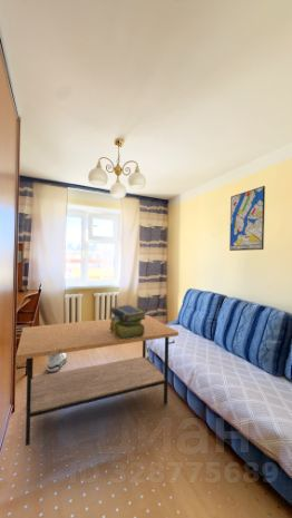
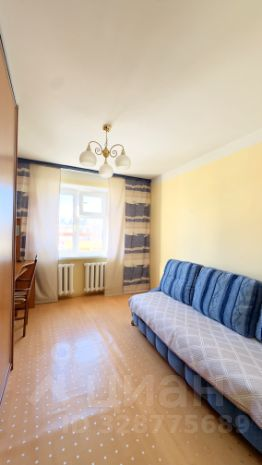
- sneaker [47,353,68,373]
- coffee table [14,314,179,447]
- stack of books [108,303,147,341]
- wall art [228,185,266,252]
